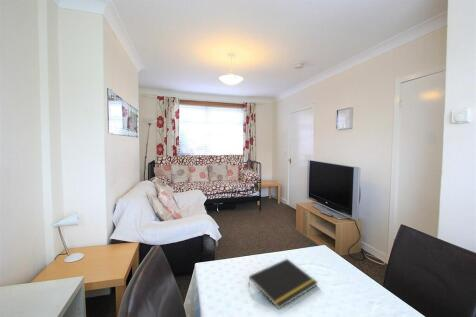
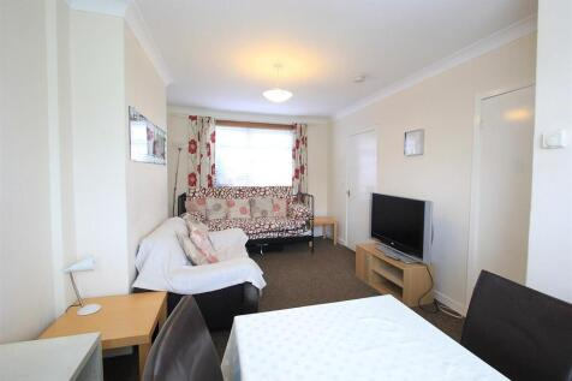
- notepad [247,258,319,310]
